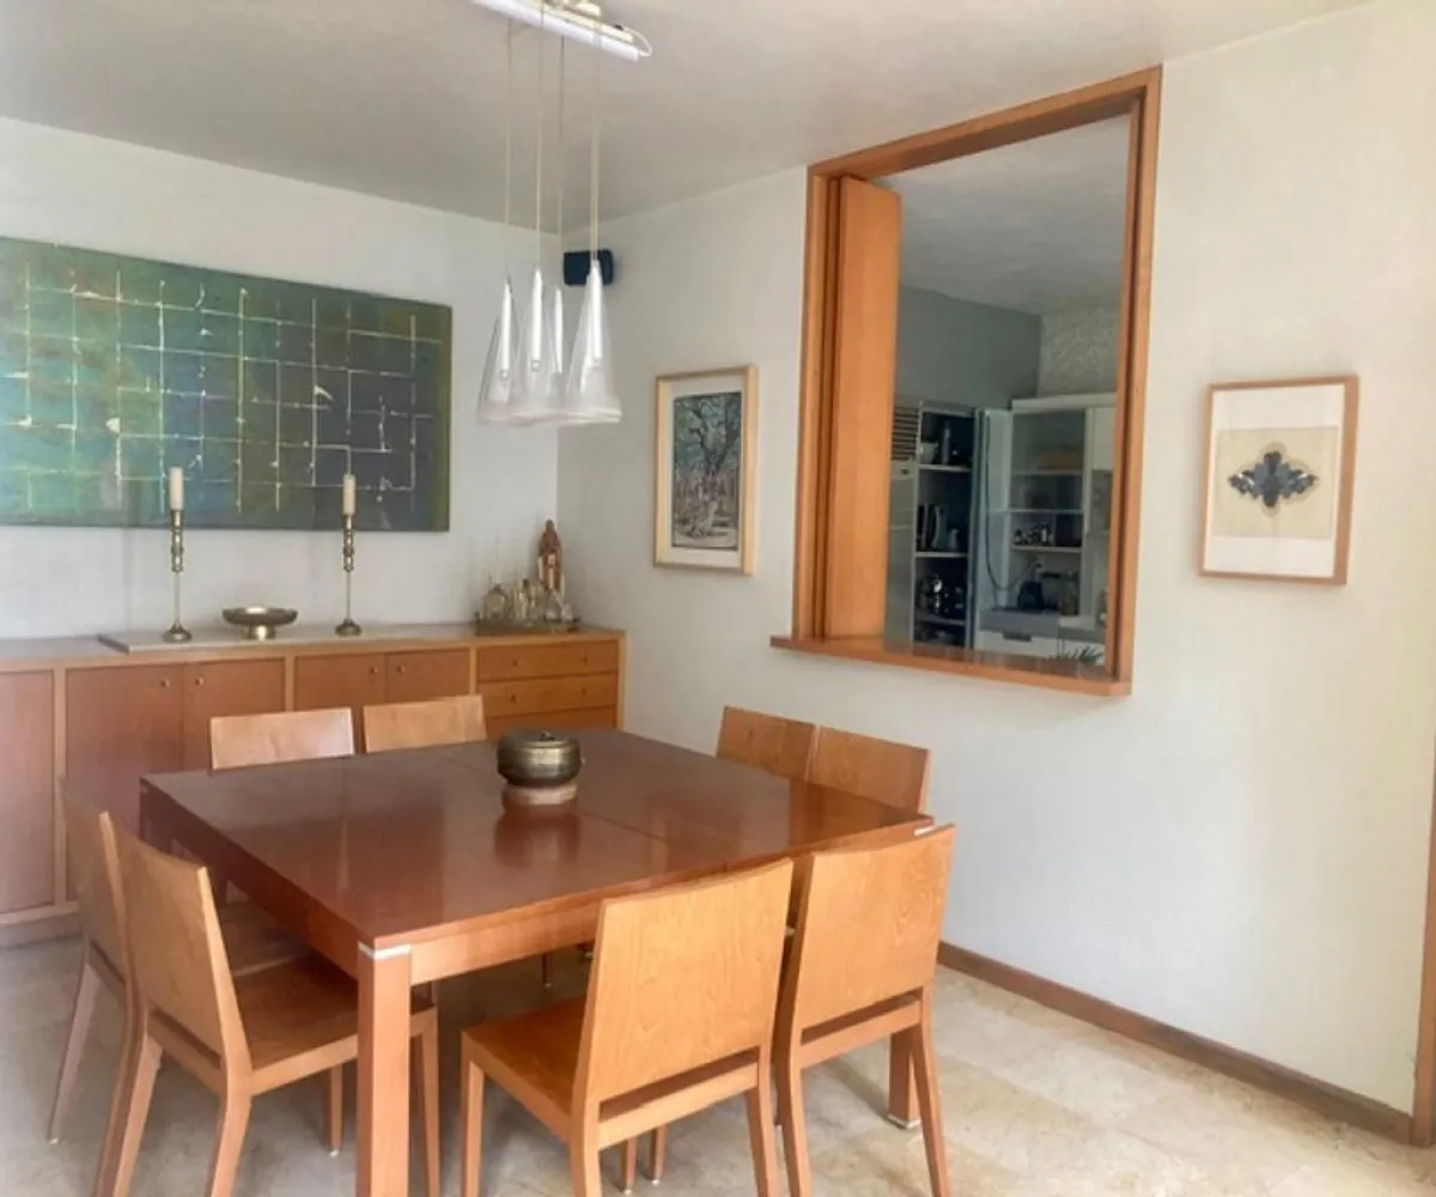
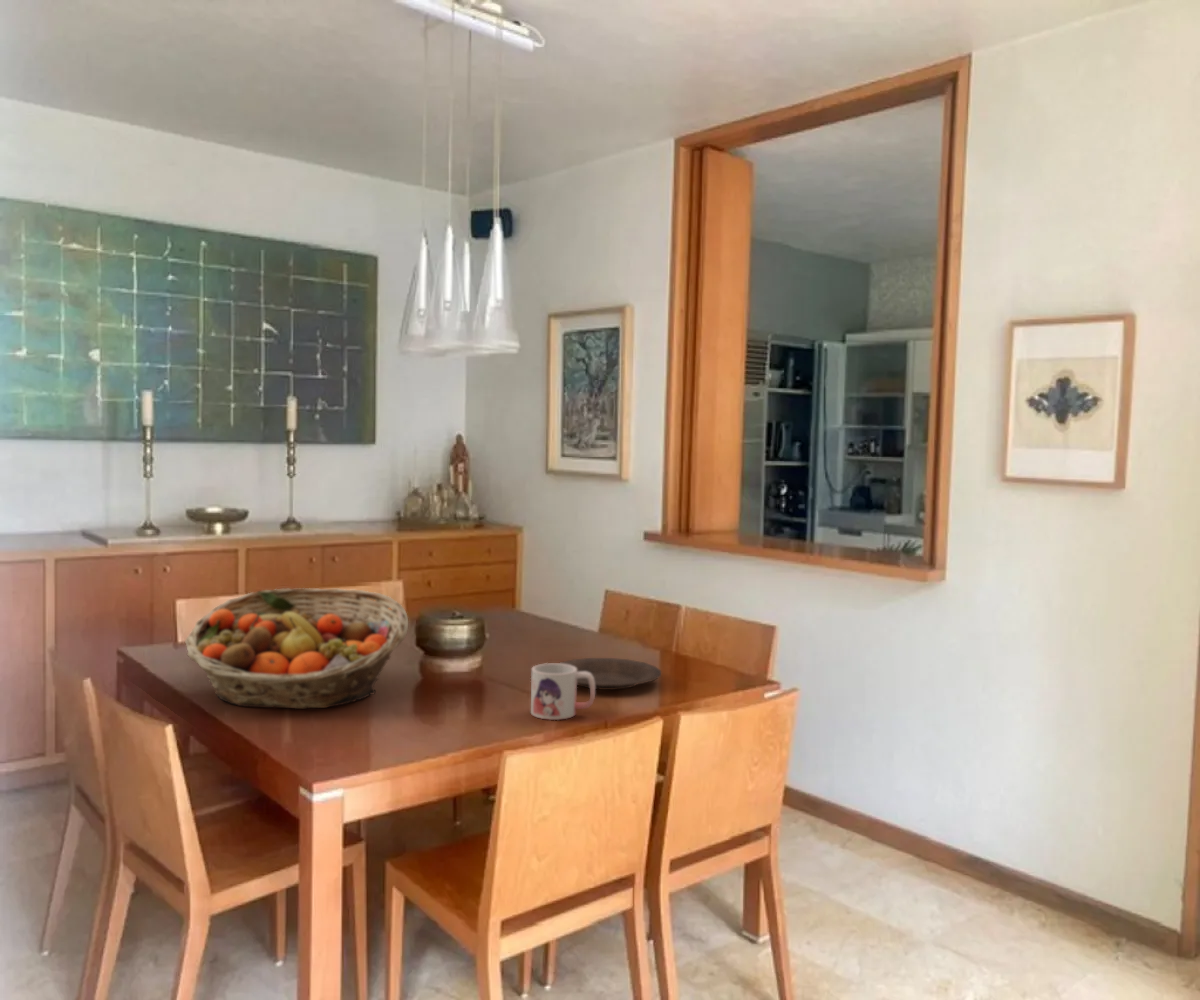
+ fruit basket [184,587,409,710]
+ plate [559,657,662,691]
+ mug [530,662,596,721]
